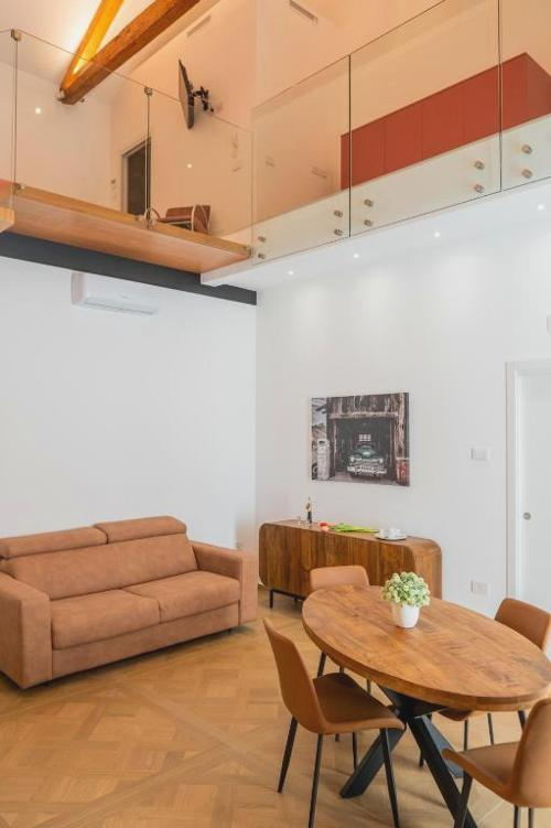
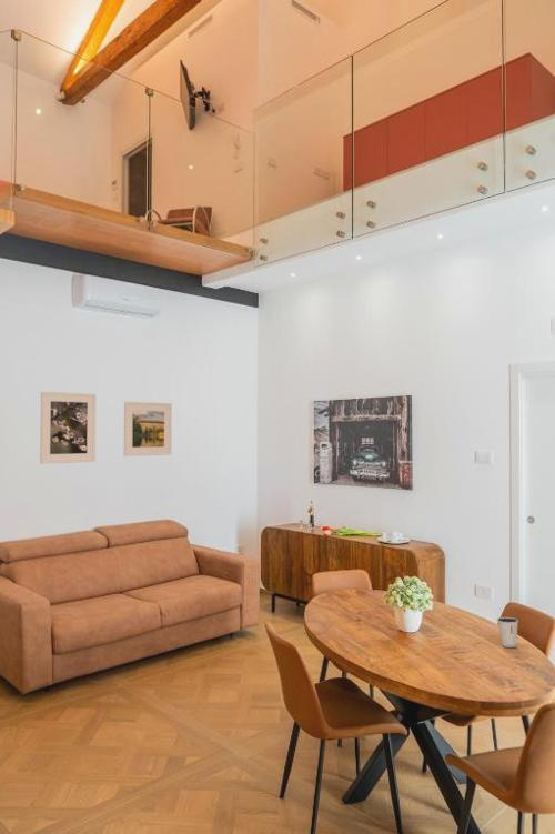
+ dixie cup [496,616,519,649]
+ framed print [123,401,173,458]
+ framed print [39,391,97,464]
